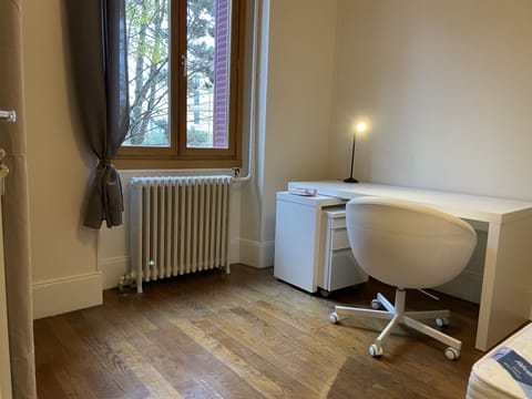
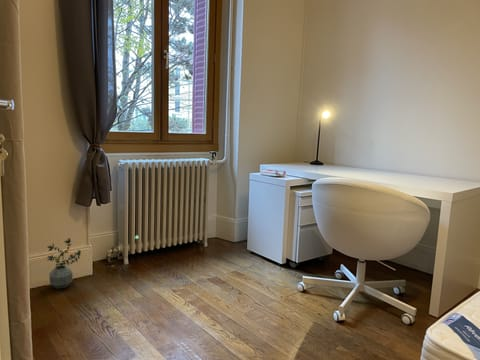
+ potted plant [46,237,82,290]
